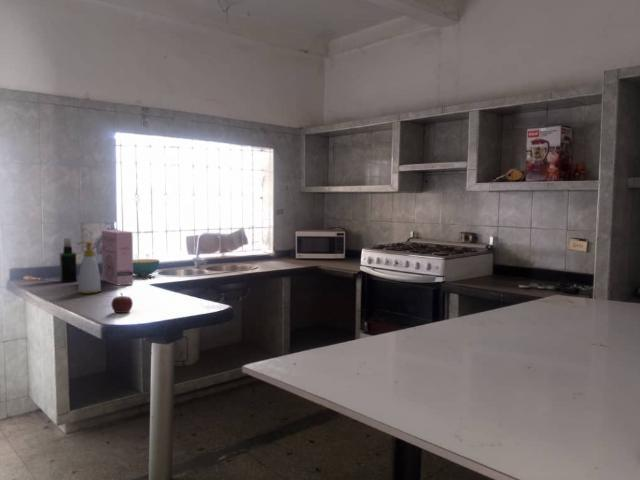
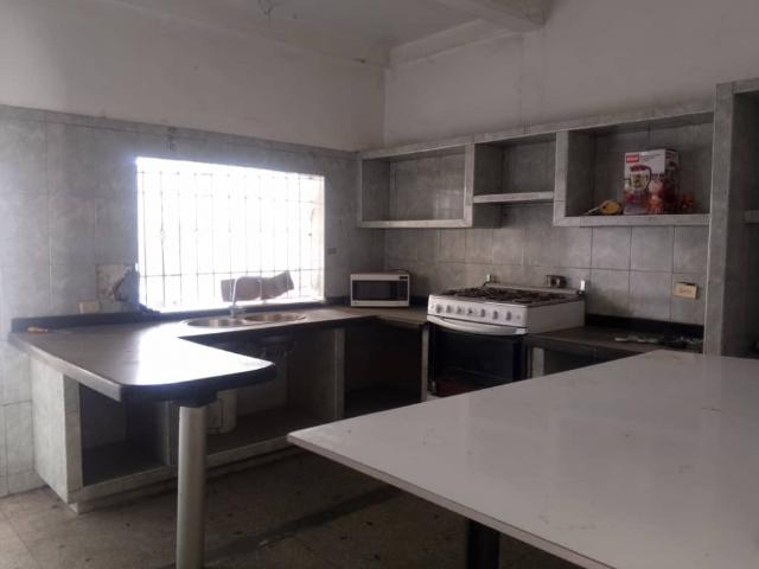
- spray bottle [59,237,78,283]
- soap bottle [76,241,102,295]
- cereal box [101,229,134,286]
- cereal bowl [133,258,160,278]
- fruit [110,292,134,314]
